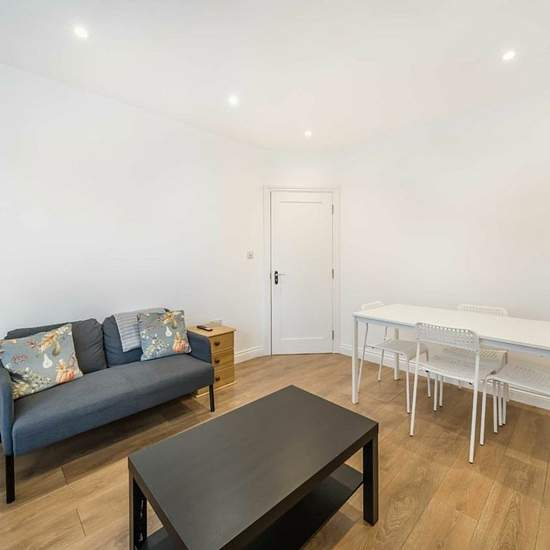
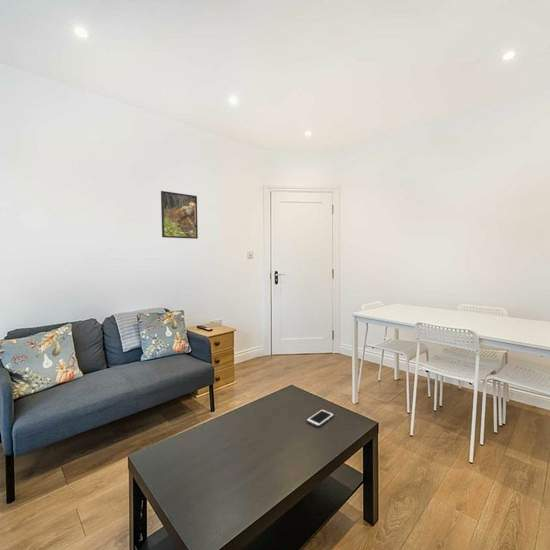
+ cell phone [306,408,335,428]
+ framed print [160,190,199,240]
